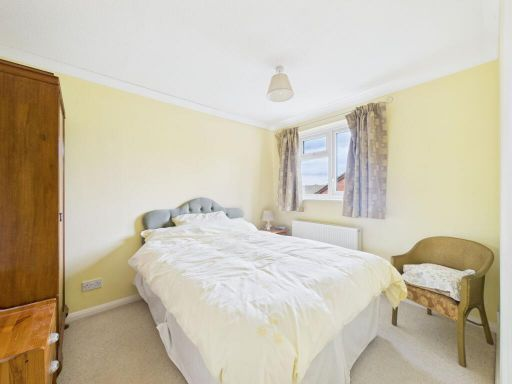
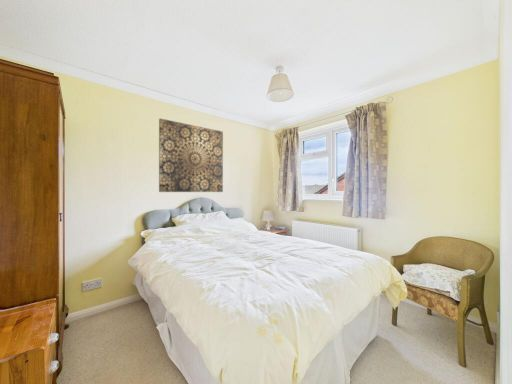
+ wall art [158,118,224,193]
